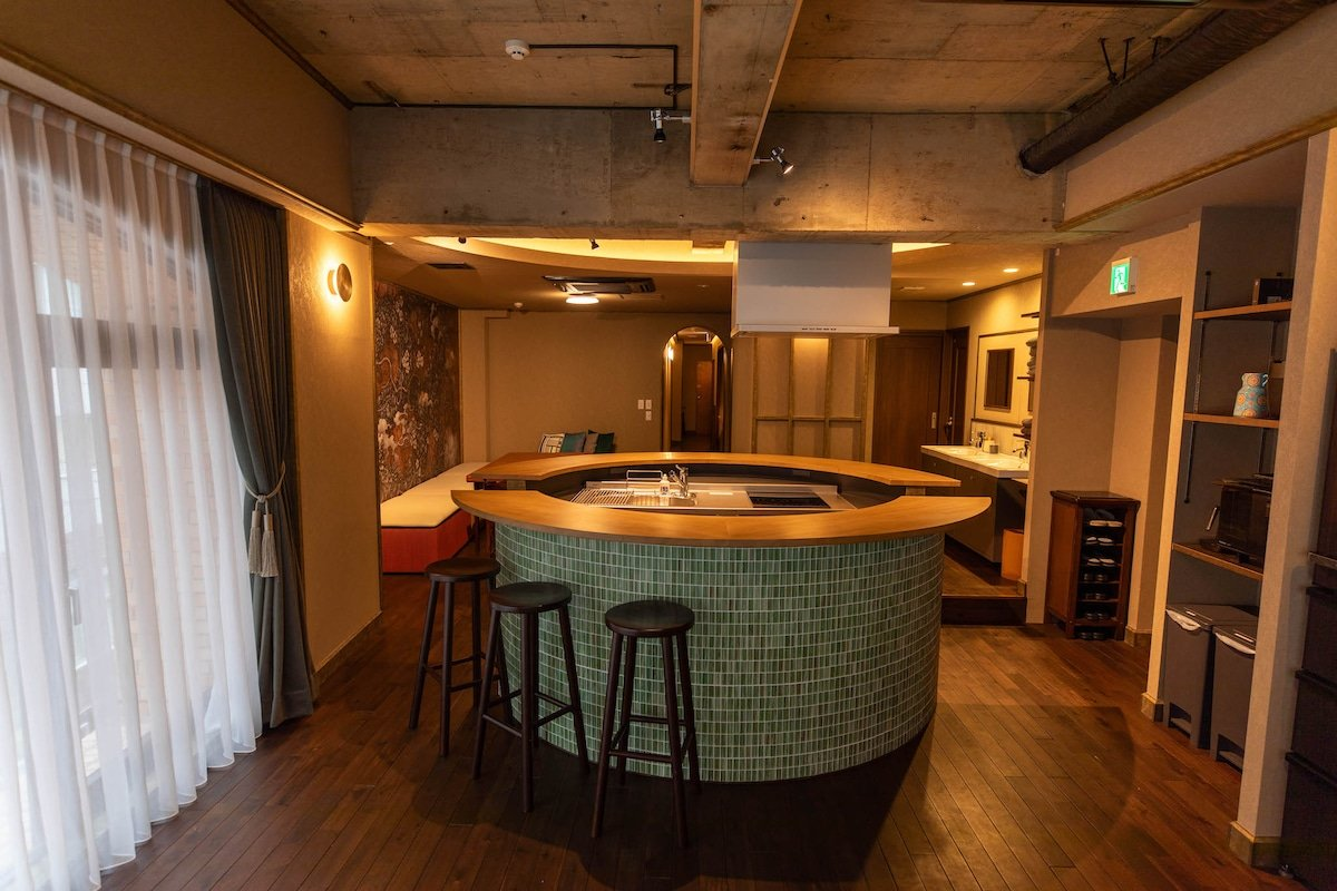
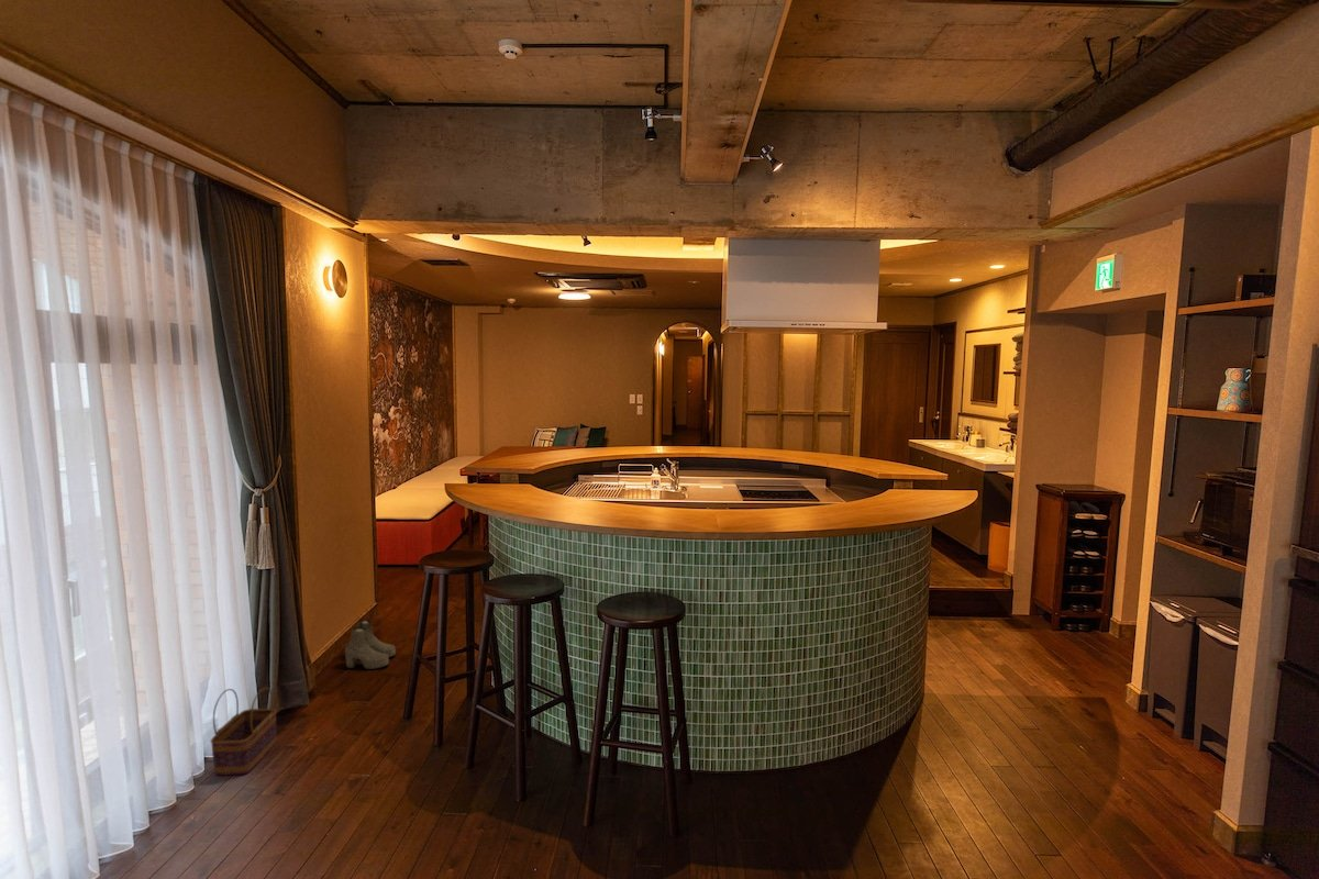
+ basket [210,687,278,776]
+ boots [344,619,397,670]
